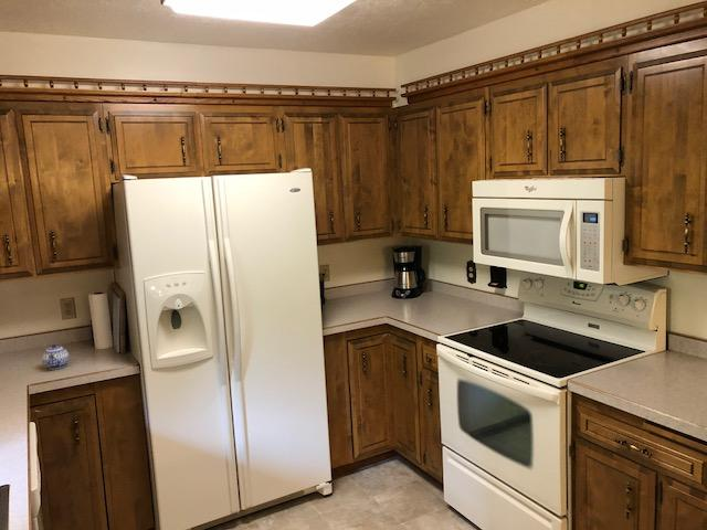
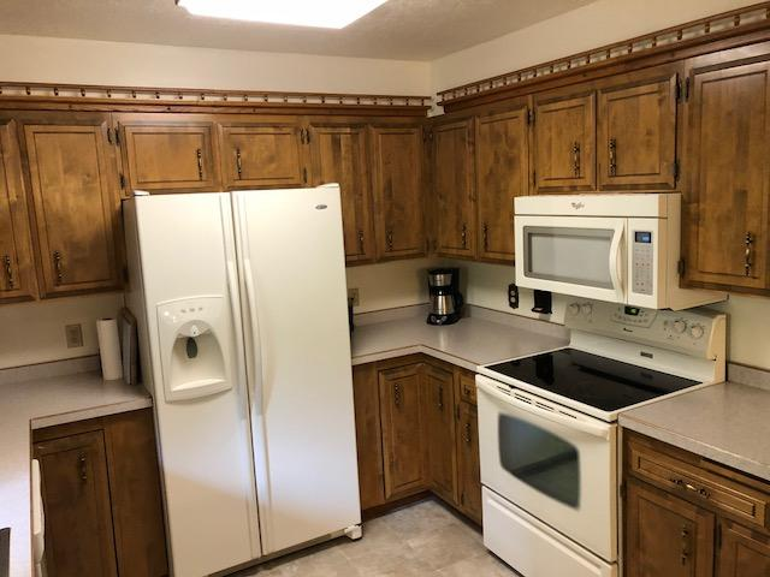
- teapot [41,343,70,371]
